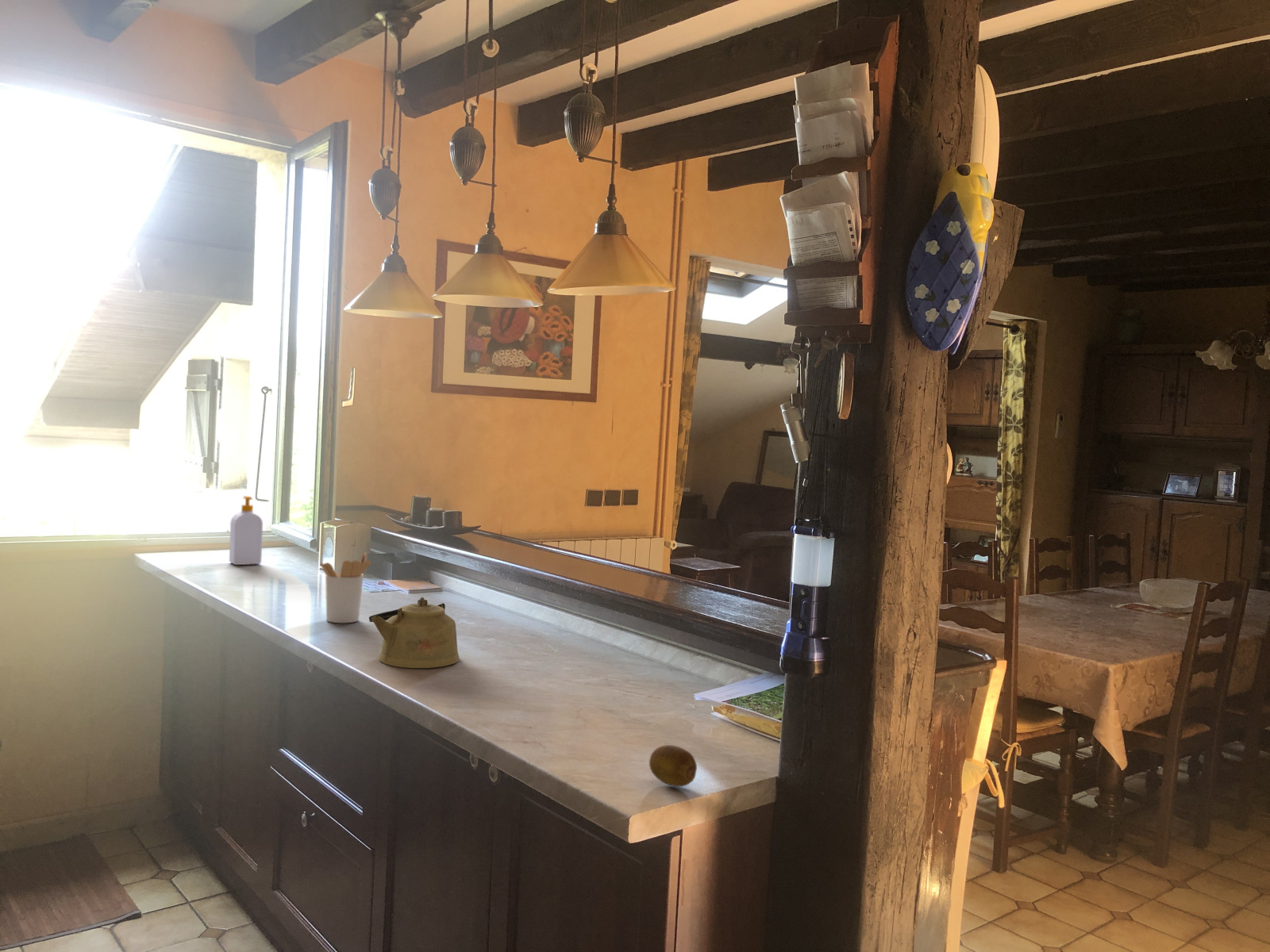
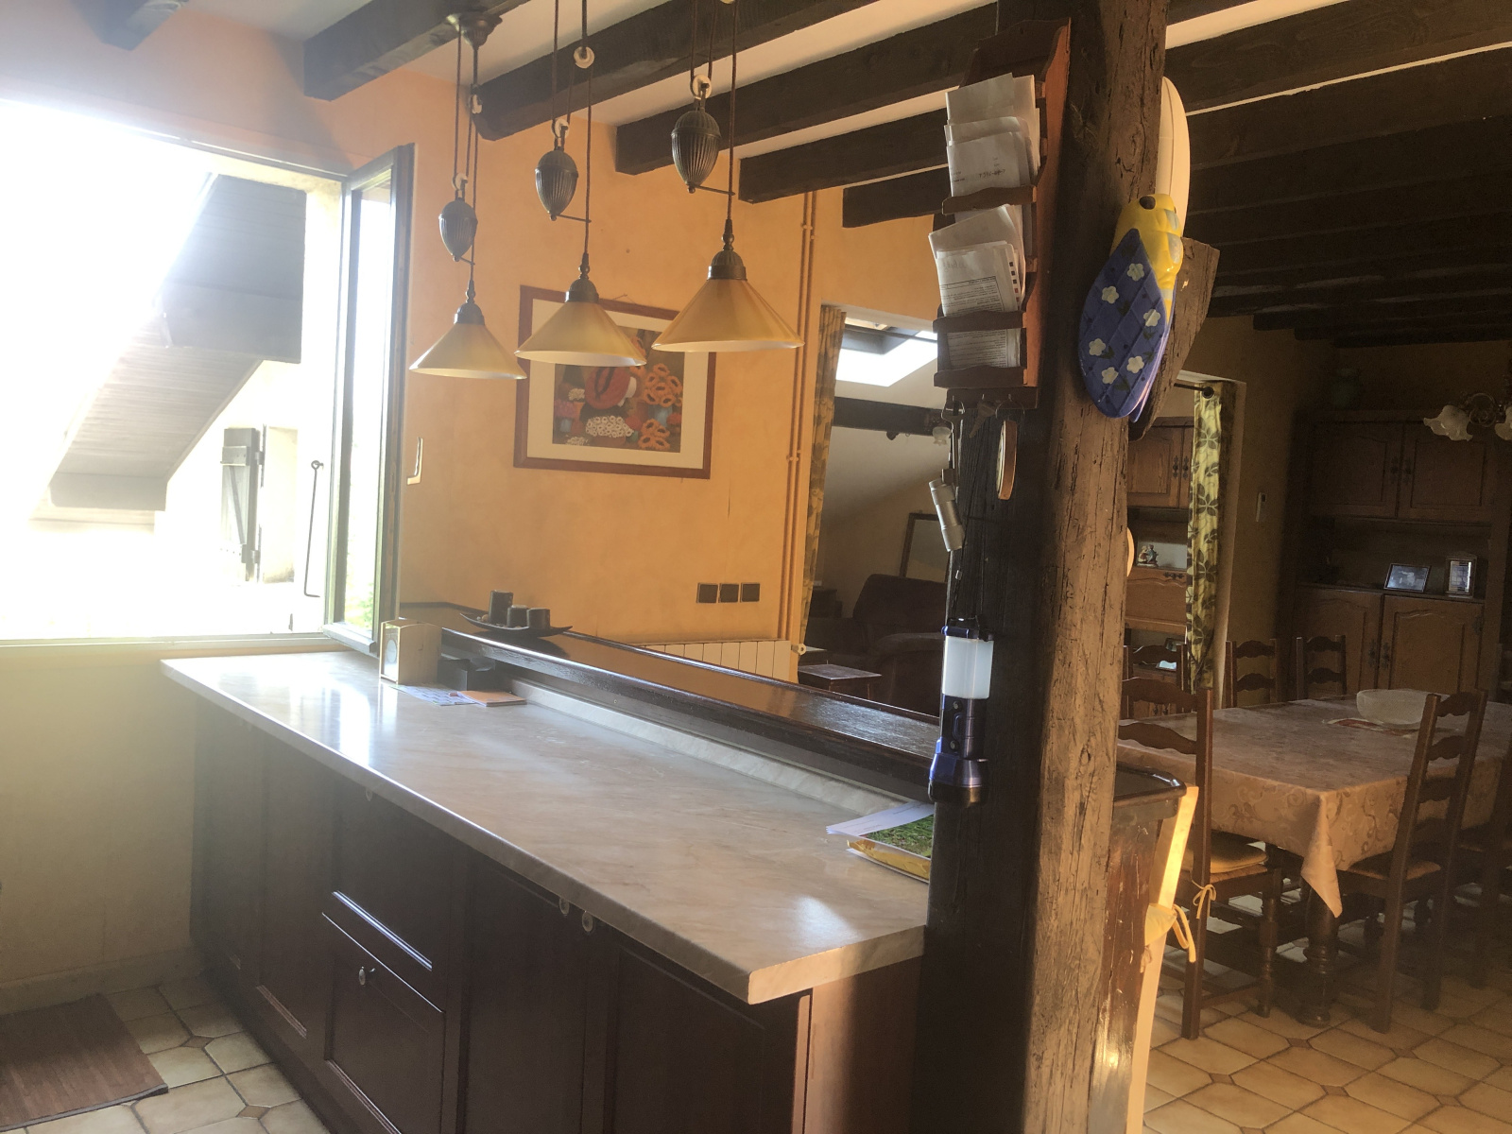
- soap bottle [229,495,264,566]
- kettle [368,597,460,669]
- utensil holder [320,551,372,624]
- fruit [648,744,698,788]
